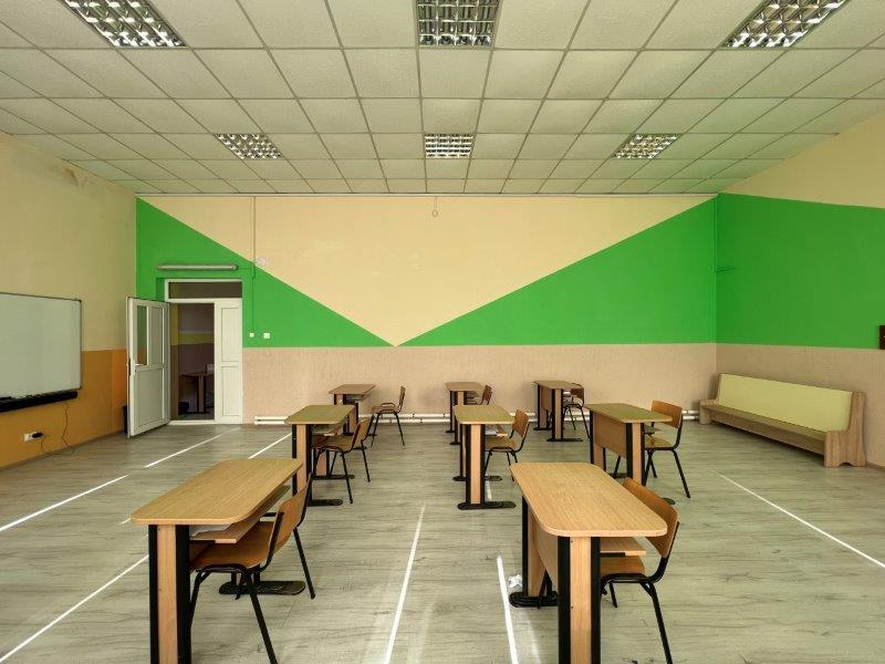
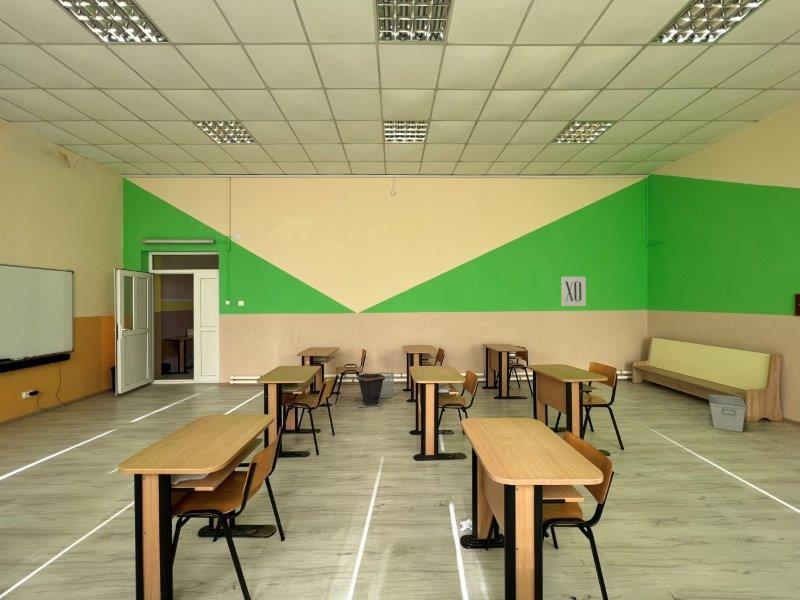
+ bucket [356,373,386,408]
+ waste bin [375,371,395,399]
+ storage bin [707,393,748,433]
+ wall art [560,276,587,307]
